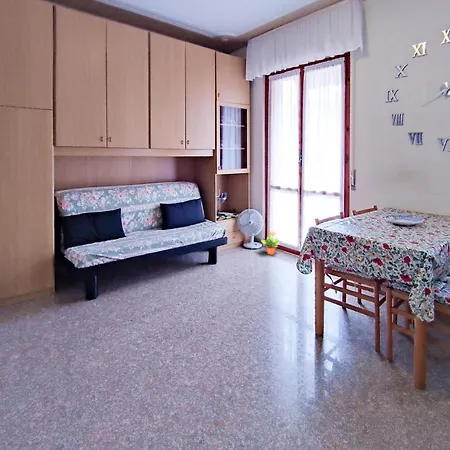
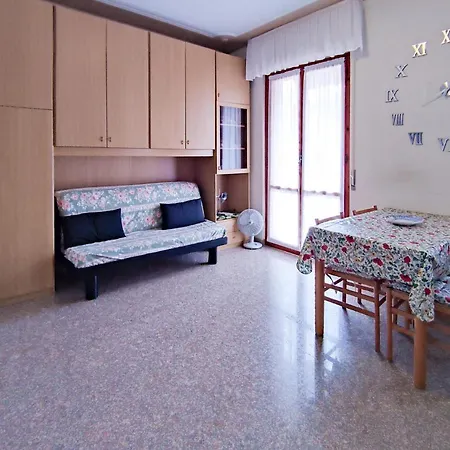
- potted plant [260,230,281,256]
